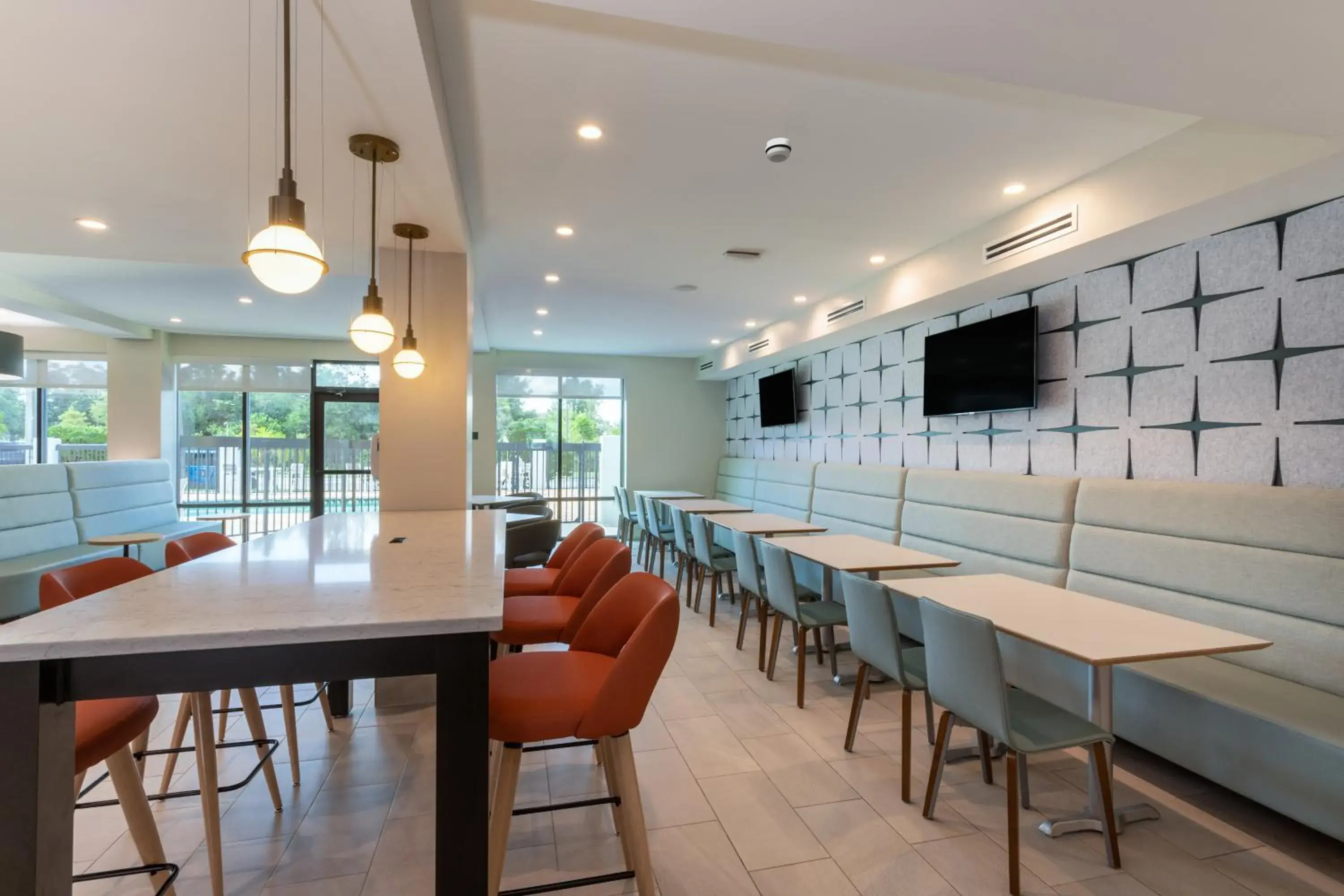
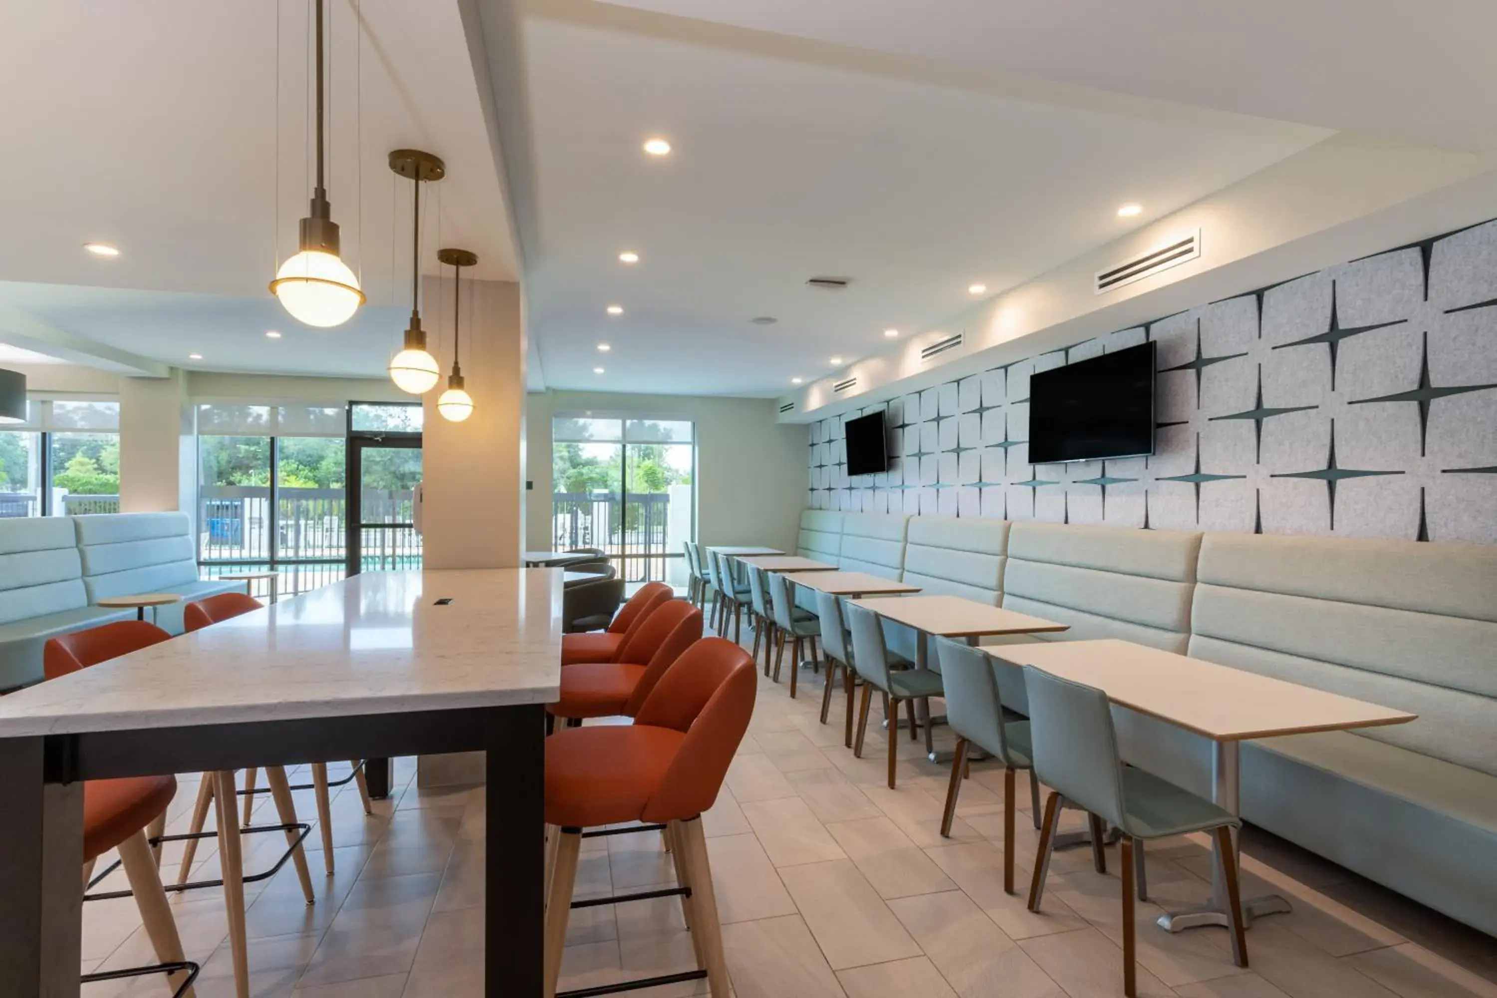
- smoke detector [765,137,792,163]
